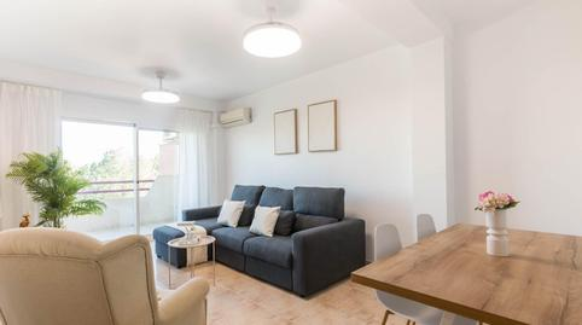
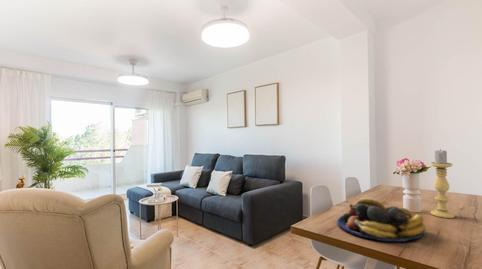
+ candle holder [429,148,456,219]
+ fruit bowl [336,198,426,243]
